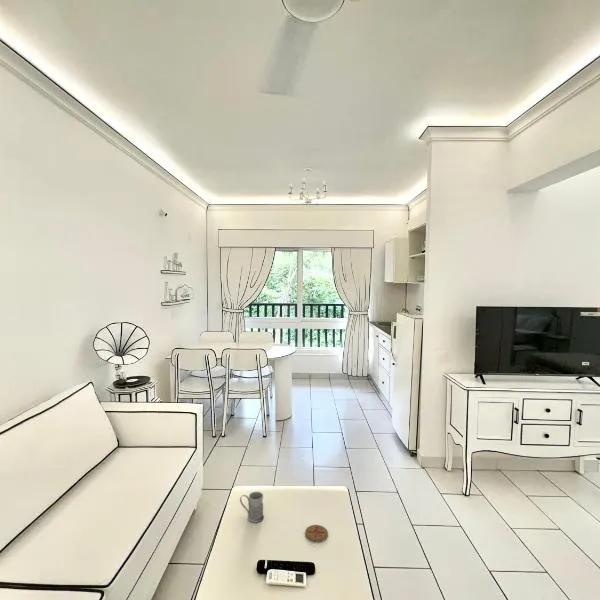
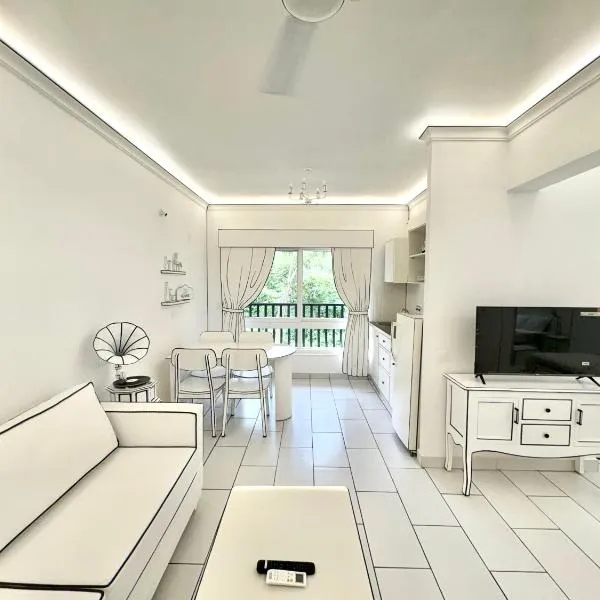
- coaster [304,524,329,543]
- mug [239,491,265,524]
